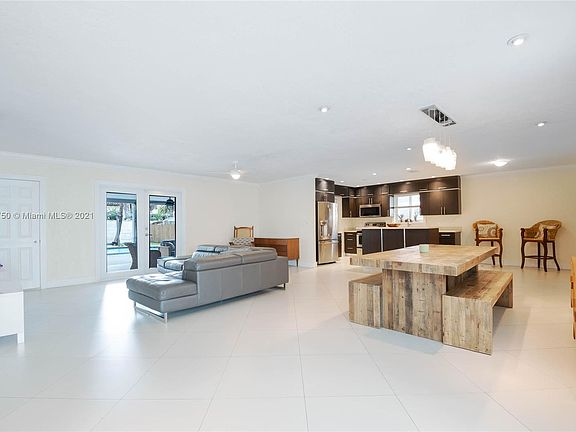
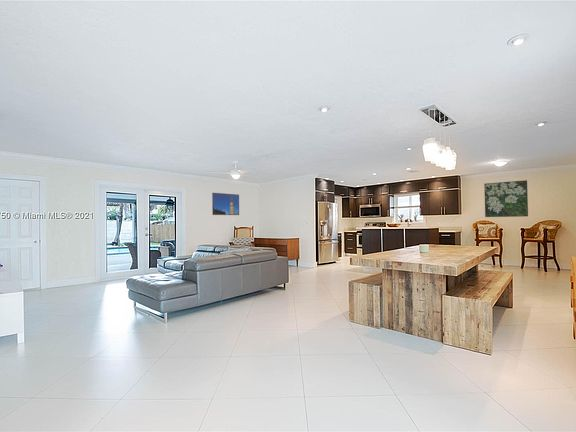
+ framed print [483,179,529,218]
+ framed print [211,192,240,216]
